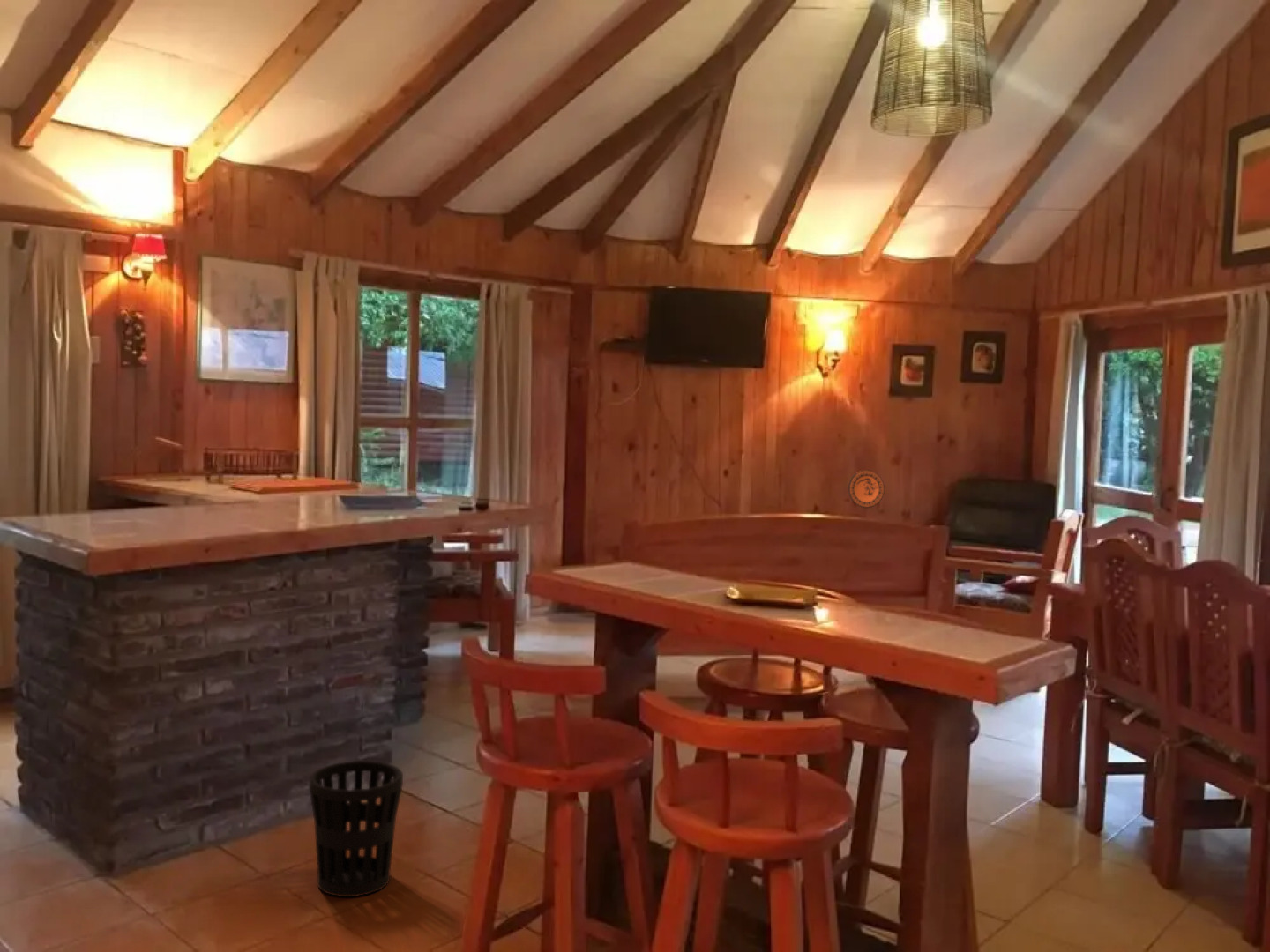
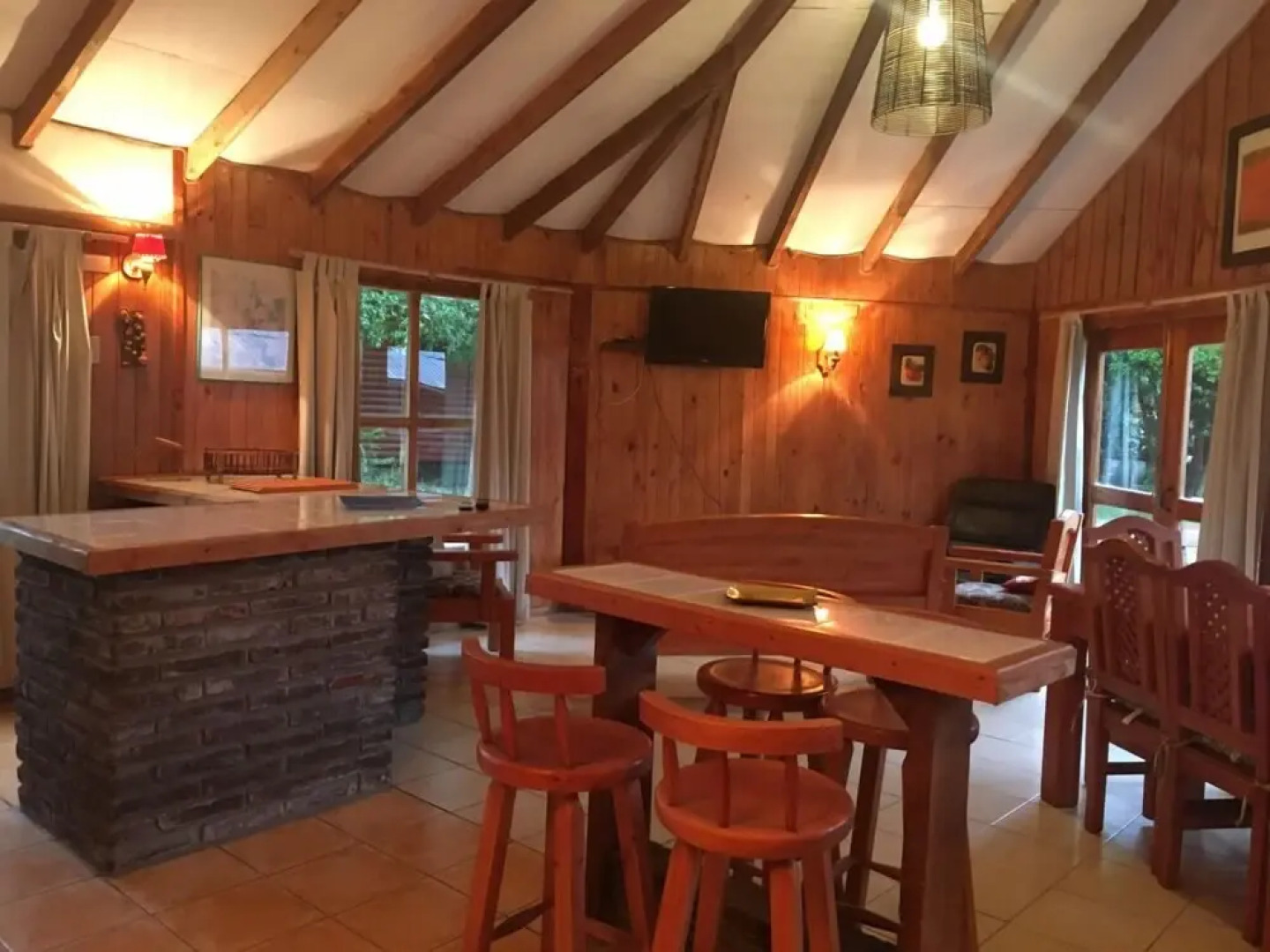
- wastebasket [308,760,404,897]
- decorative plate [848,469,885,509]
